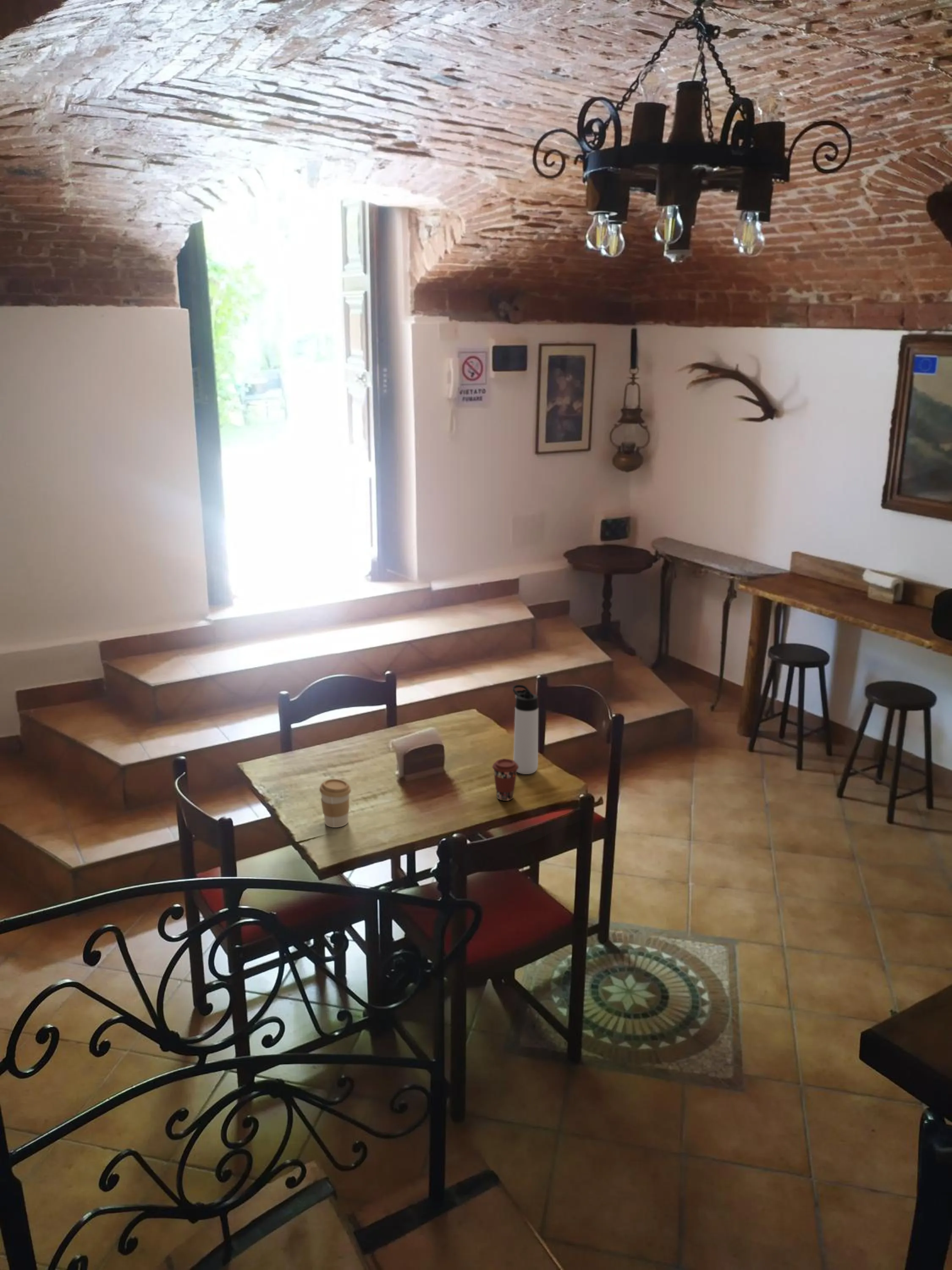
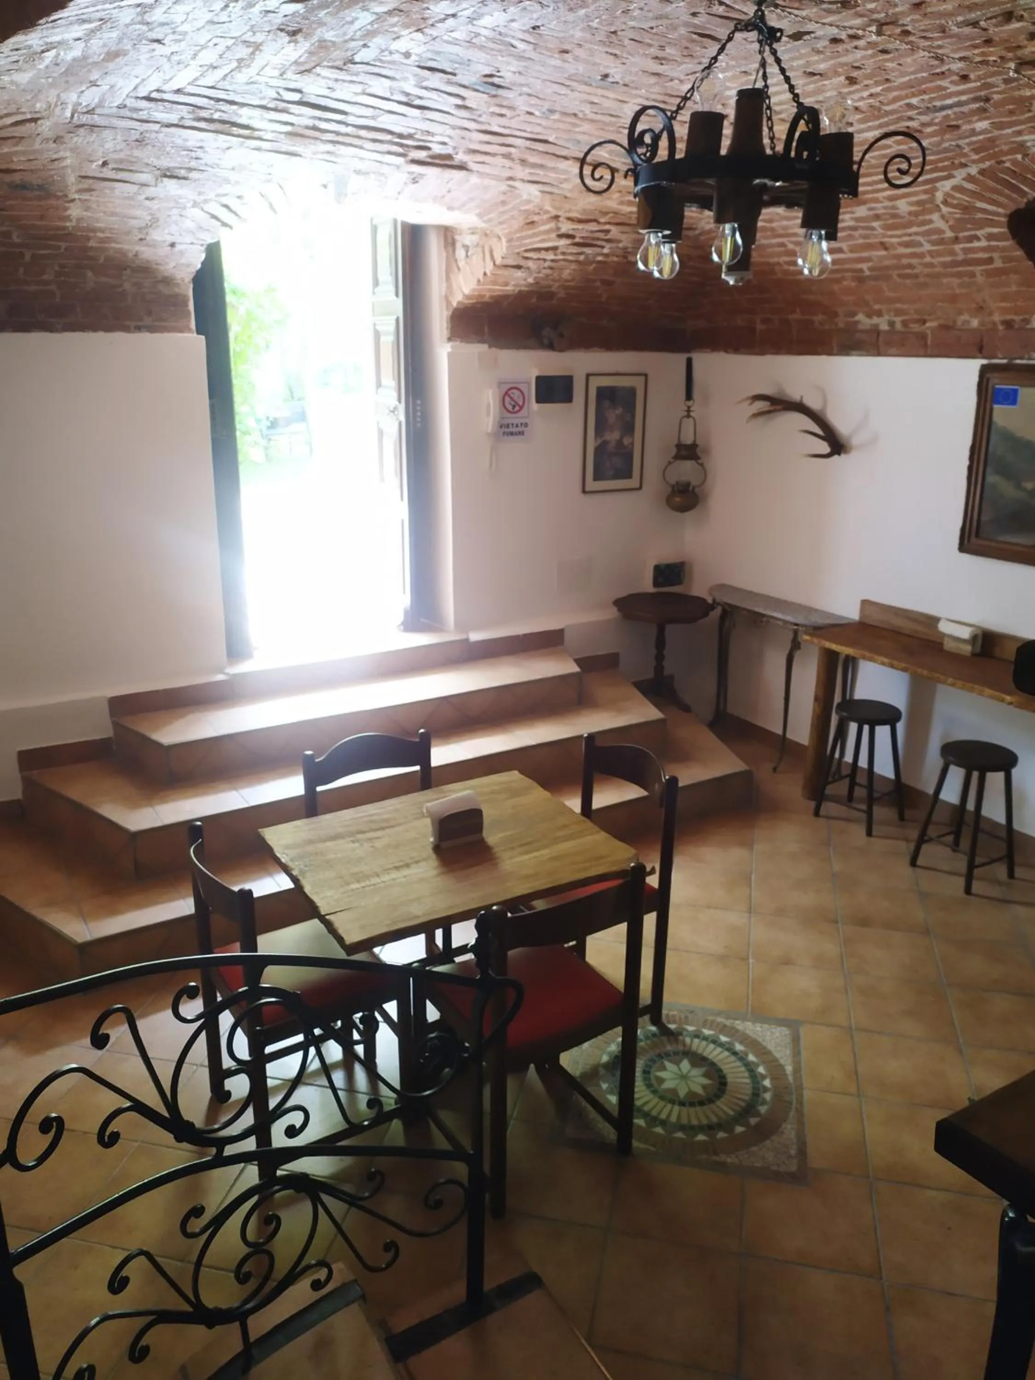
- coffee cup [492,758,519,801]
- thermos bottle [512,684,539,775]
- coffee cup [319,779,352,828]
